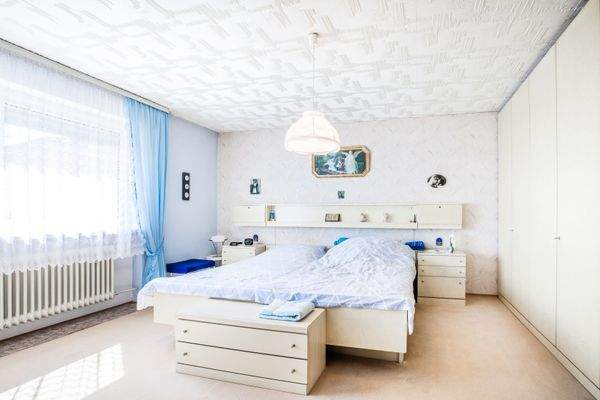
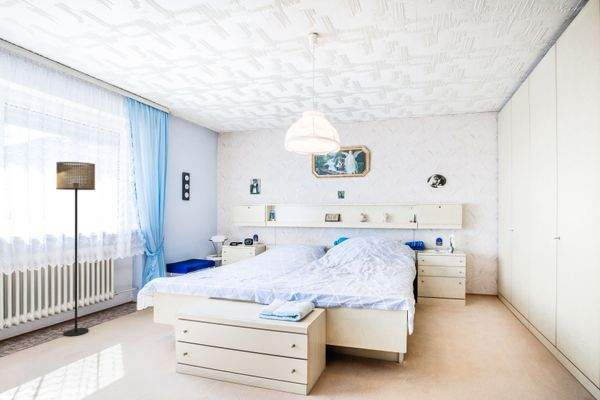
+ floor lamp [55,161,96,337]
